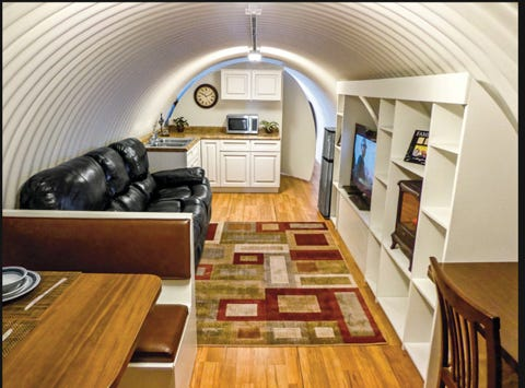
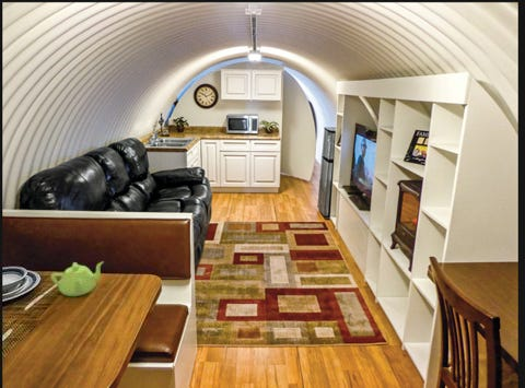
+ teapot [50,260,105,297]
